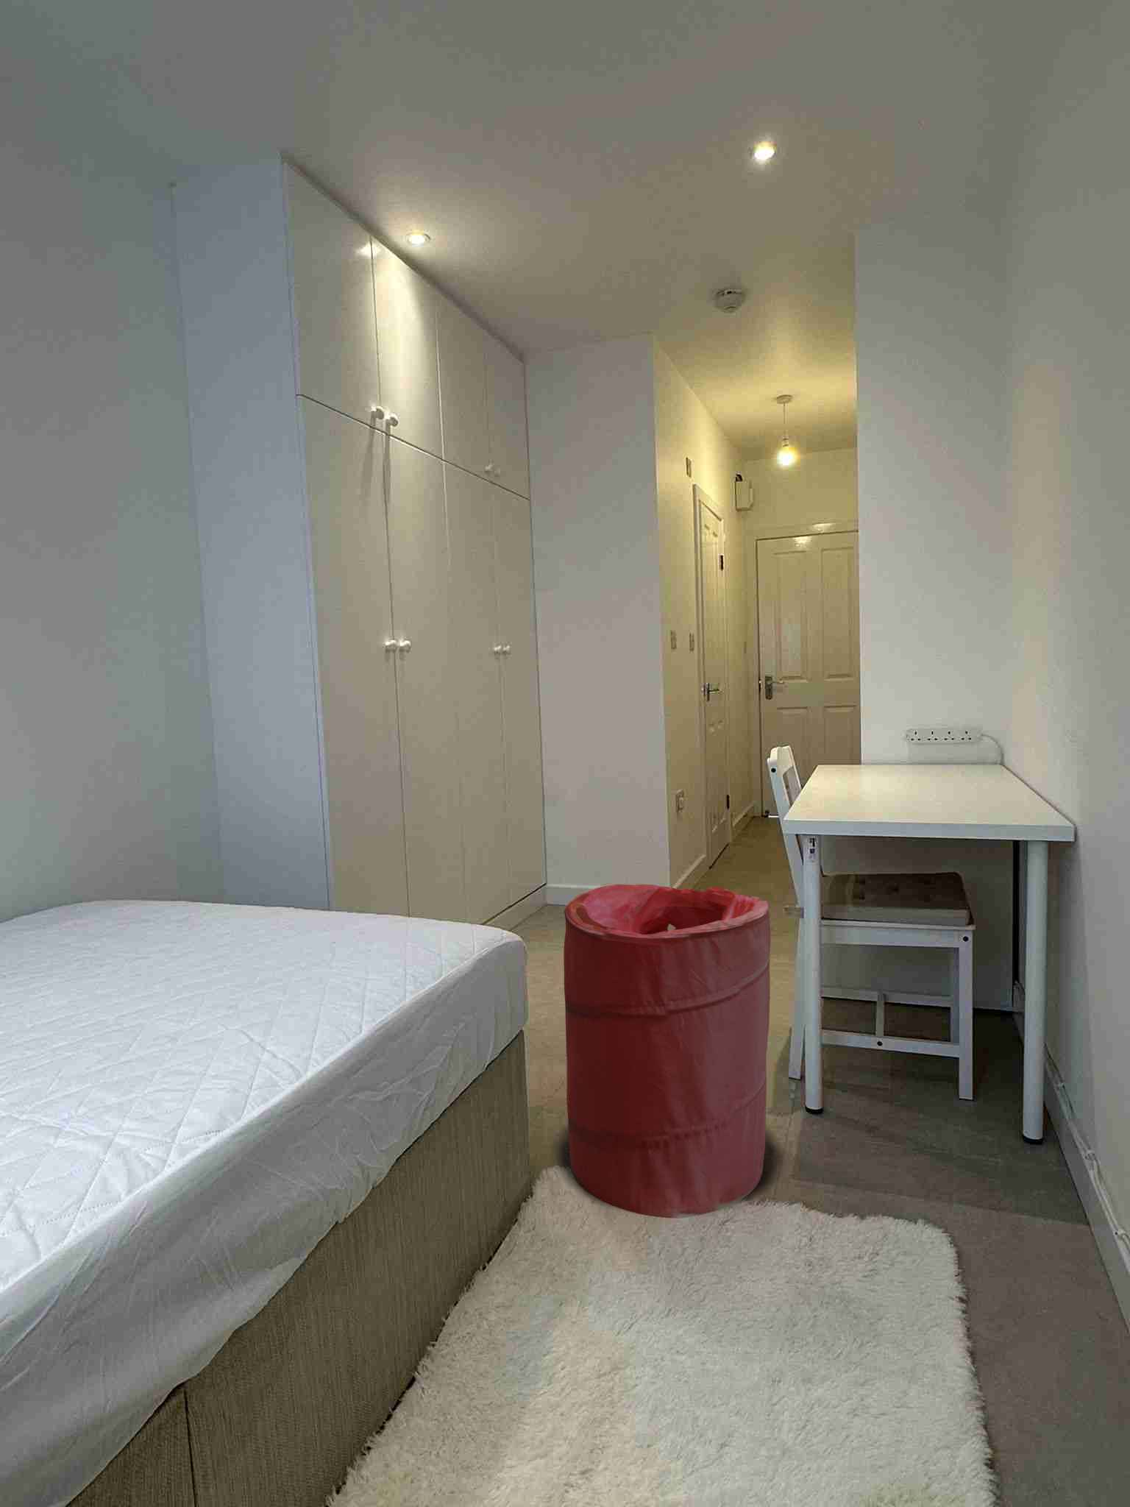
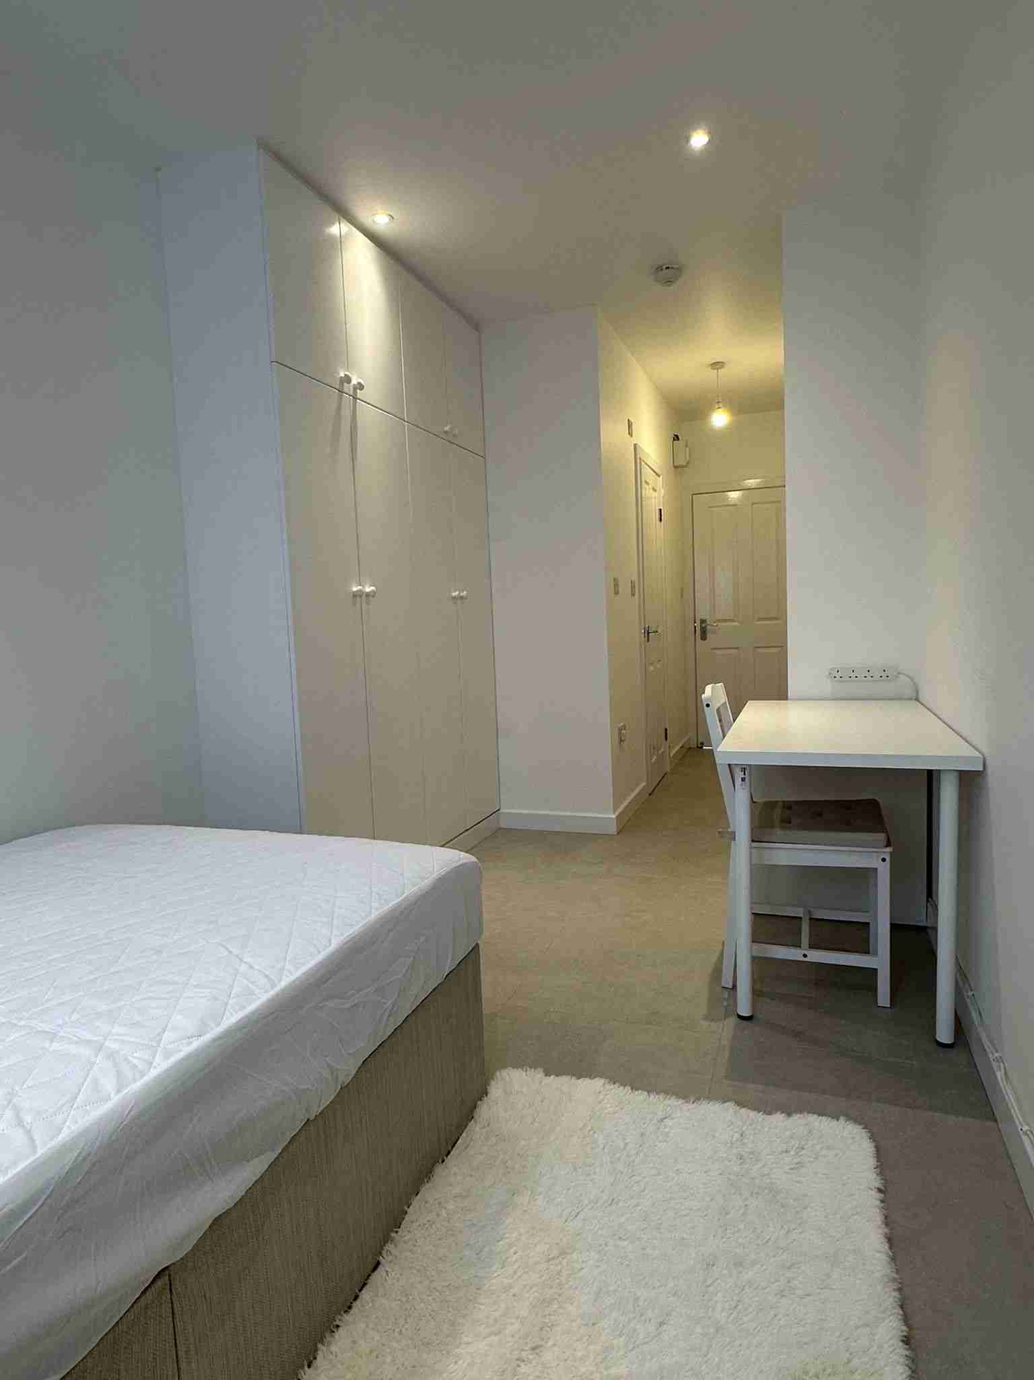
- laundry hamper [563,884,772,1220]
